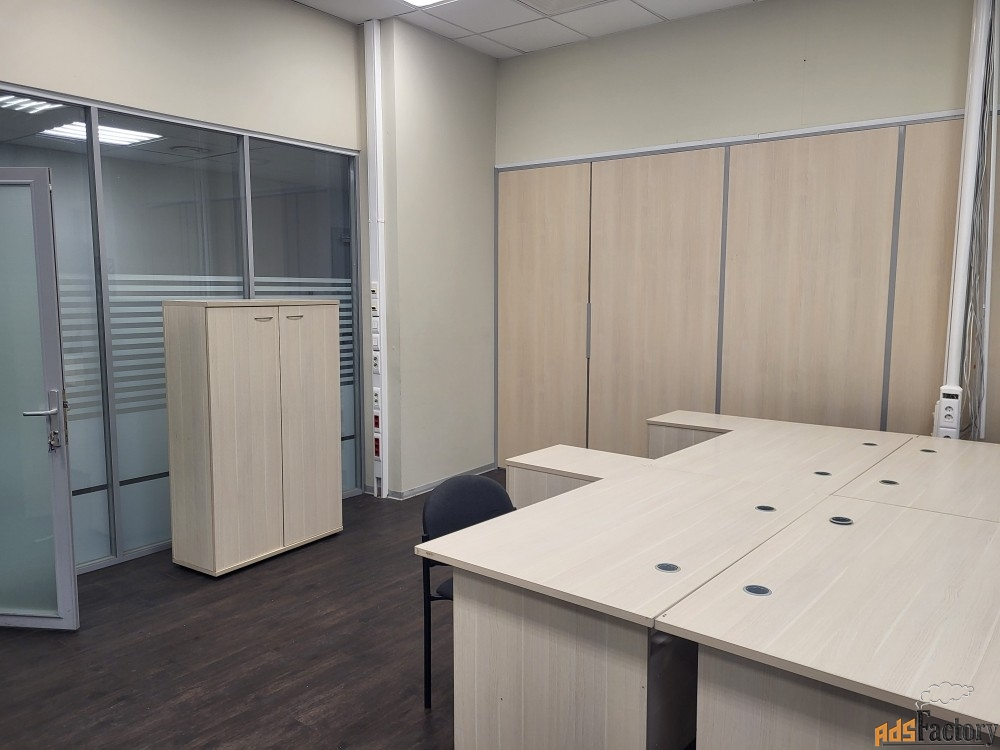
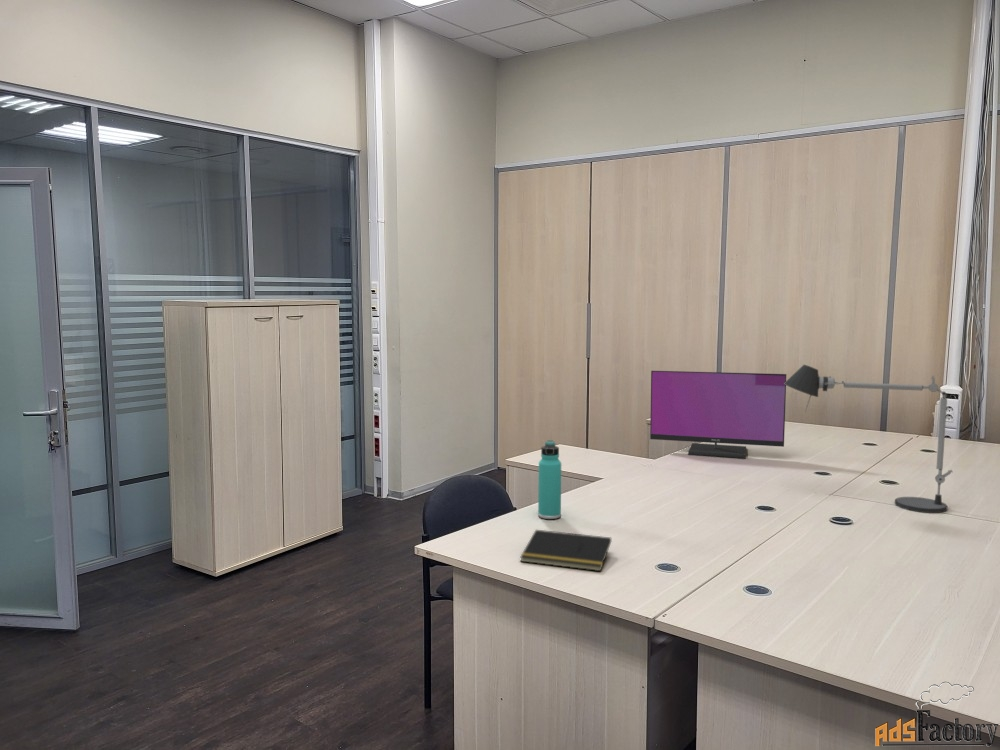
+ thermos bottle [537,440,562,520]
+ notepad [519,529,612,572]
+ computer monitor [649,370,787,460]
+ desk lamp [784,364,954,514]
